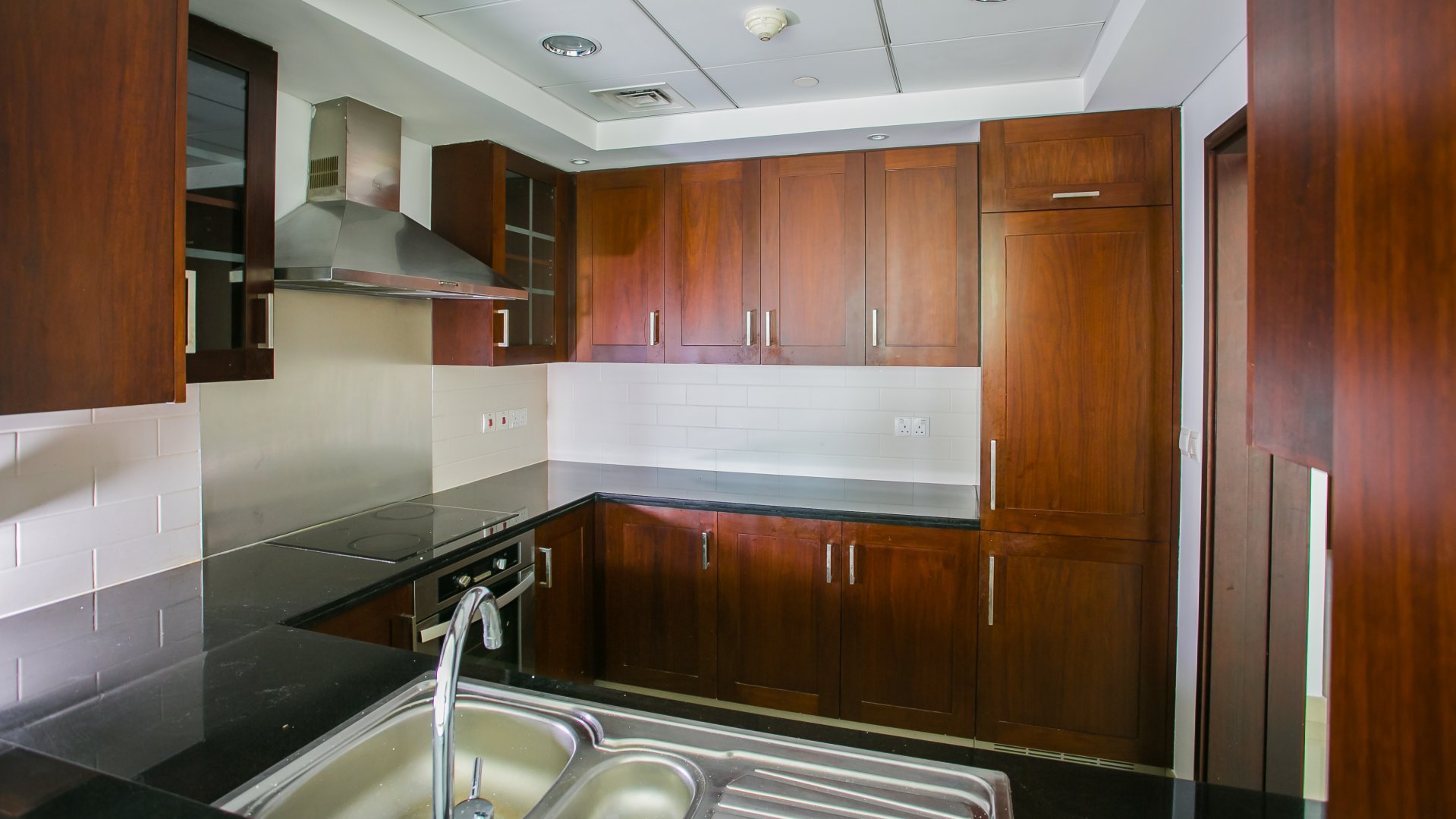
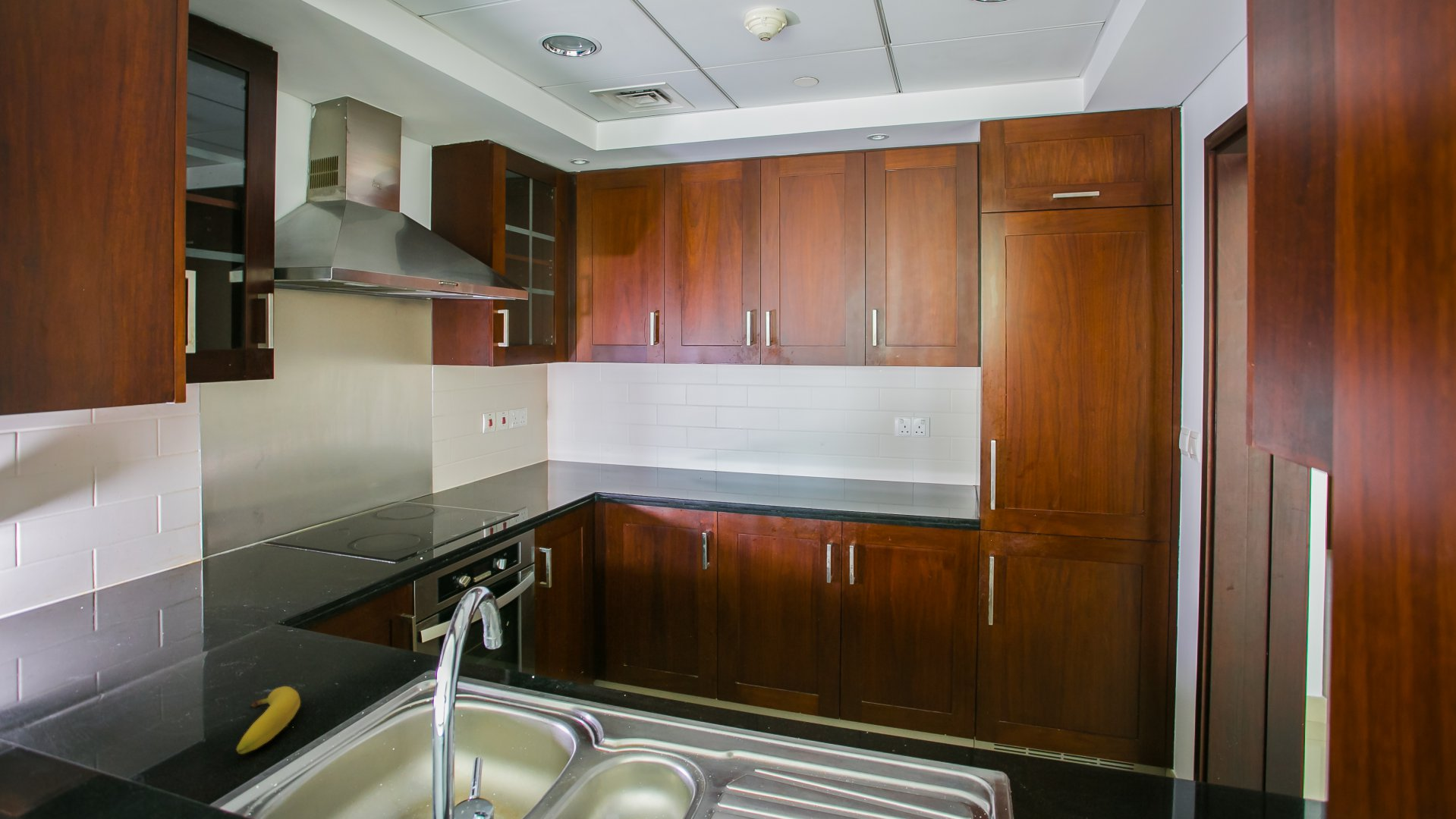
+ fruit [236,686,301,755]
